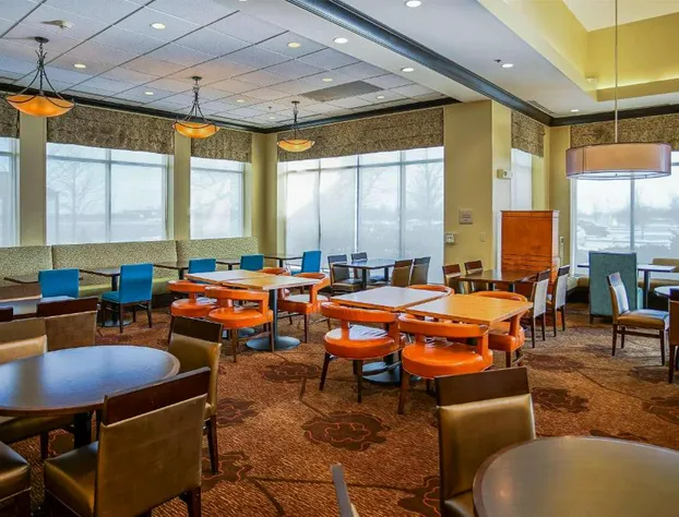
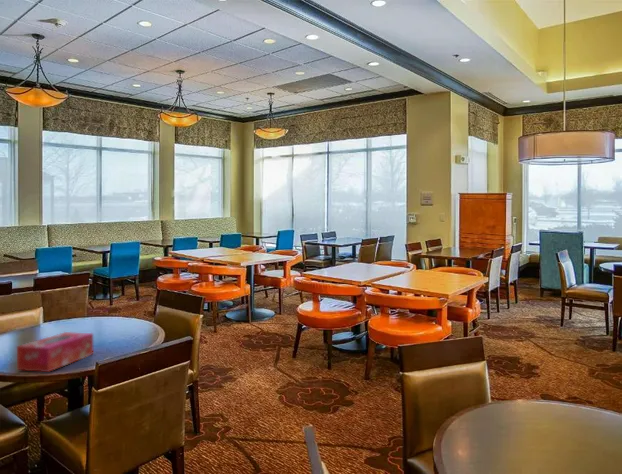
+ tissue box [16,331,94,373]
